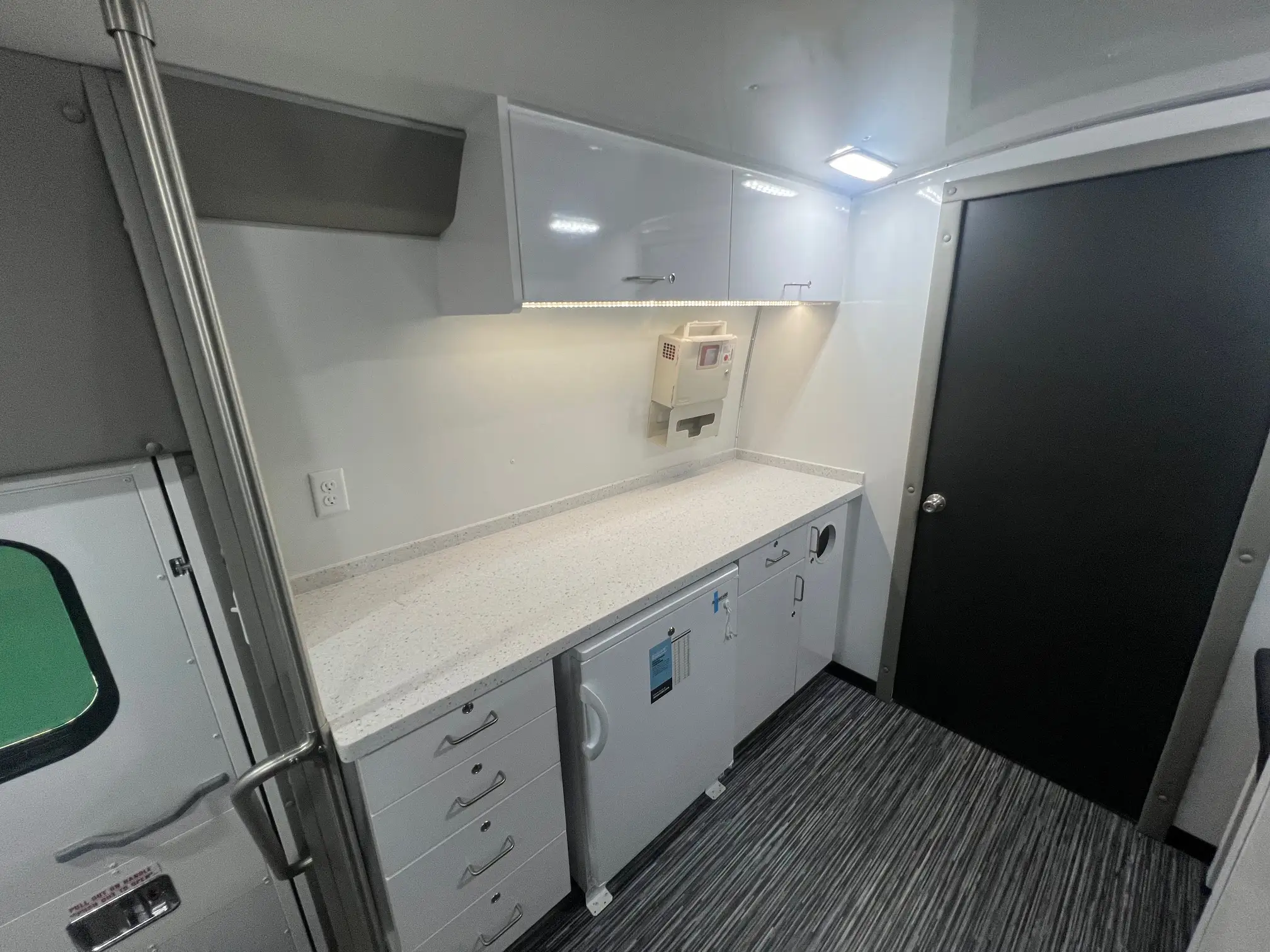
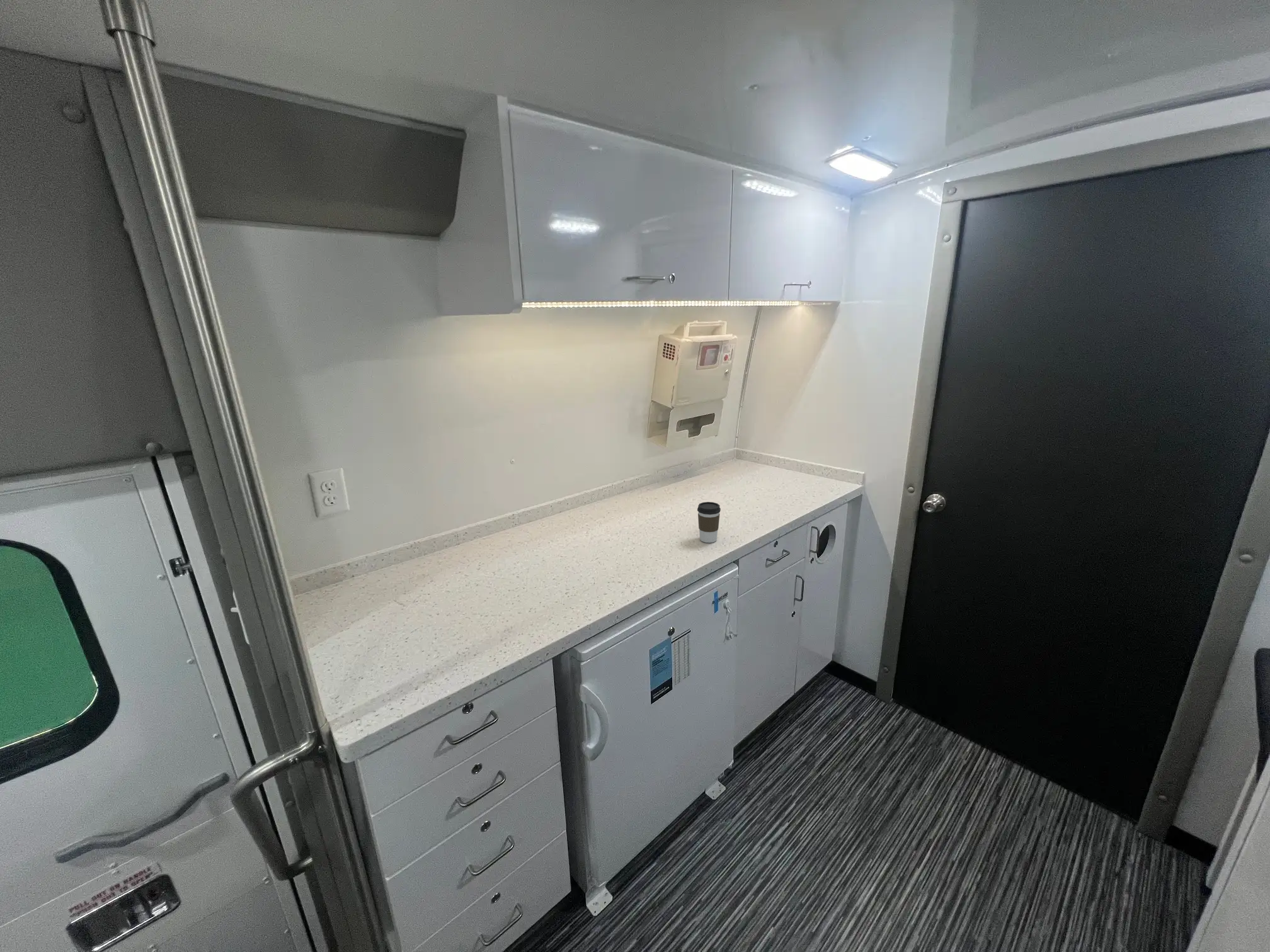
+ coffee cup [697,501,721,543]
